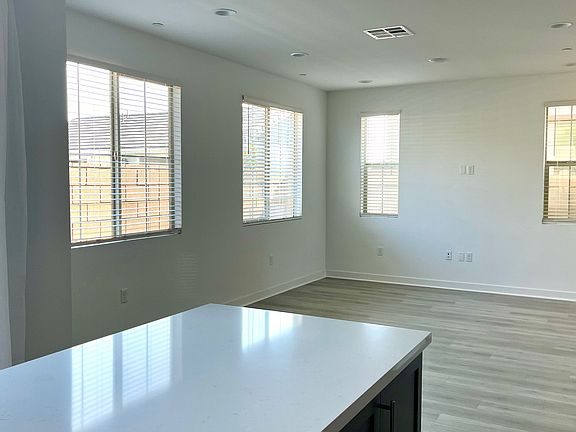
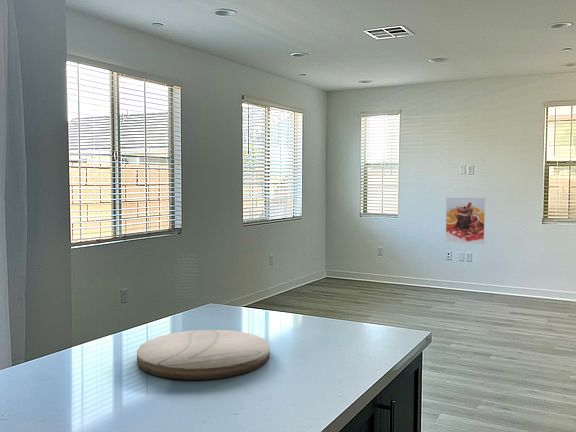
+ cutting board [136,329,271,381]
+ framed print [445,196,486,245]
